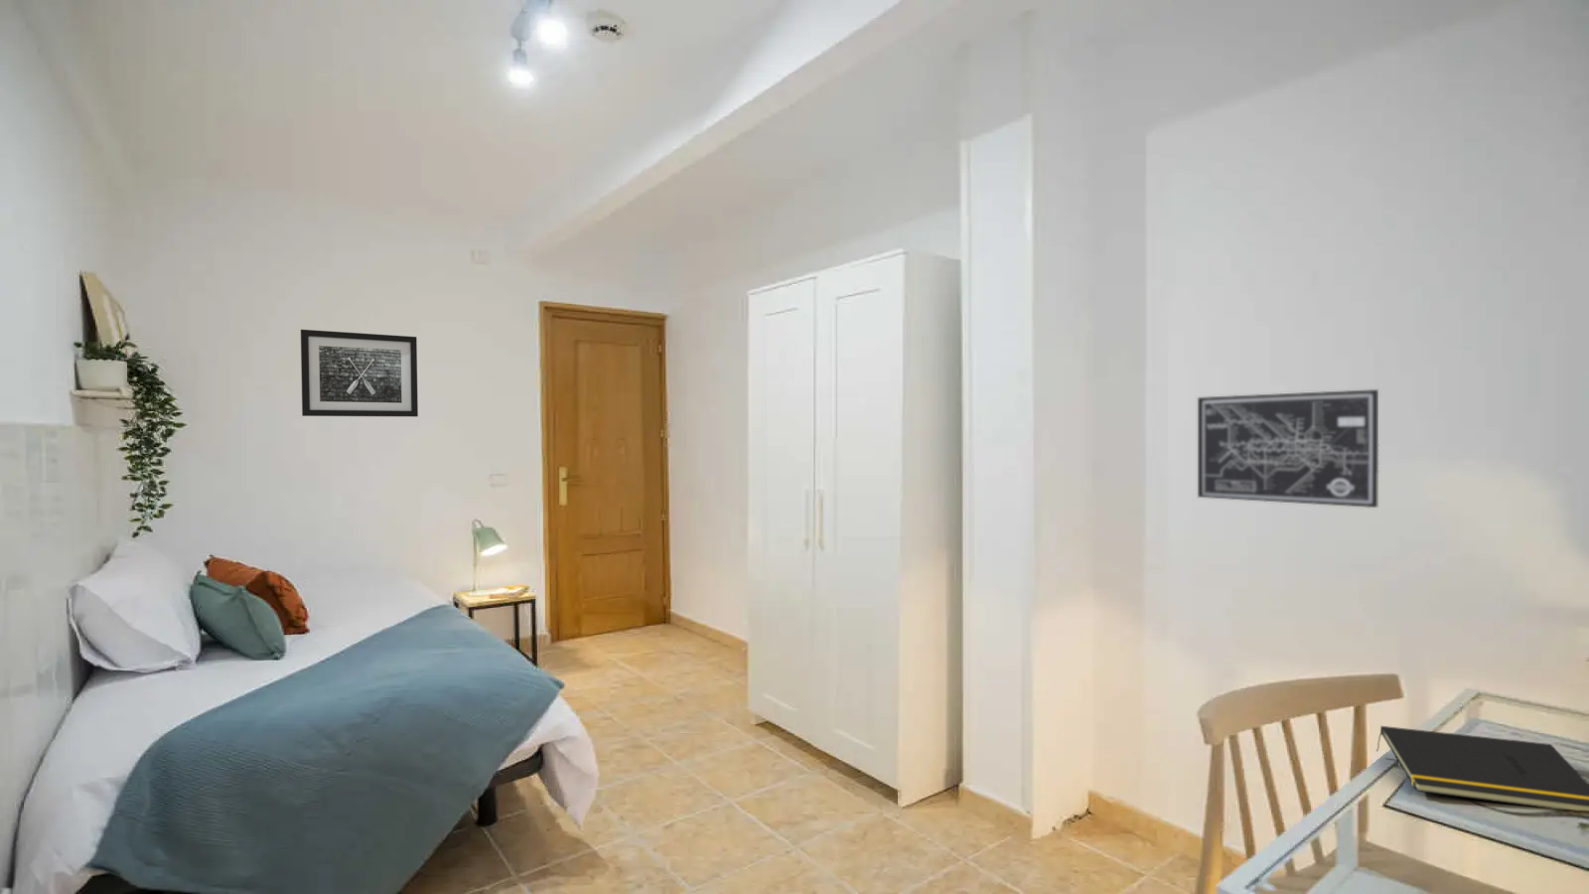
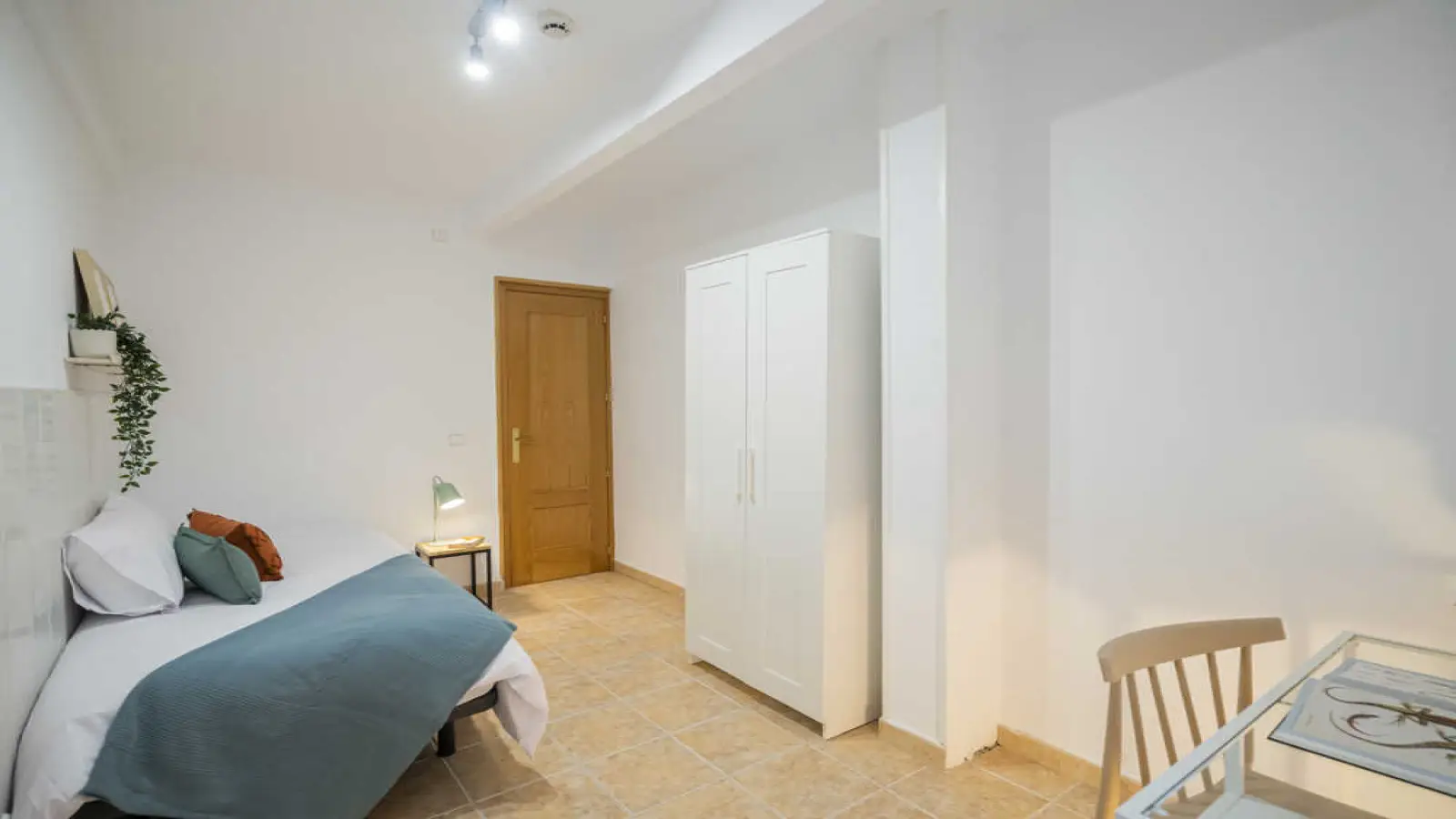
- wall art [300,329,419,418]
- notepad [1375,725,1589,811]
- wall art [1197,389,1379,509]
